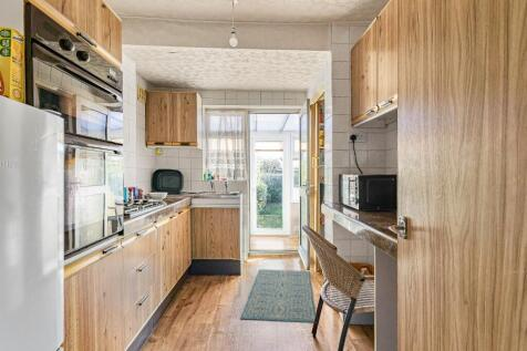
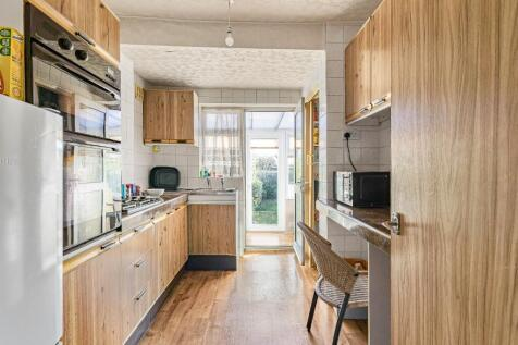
- rug [239,268,317,323]
